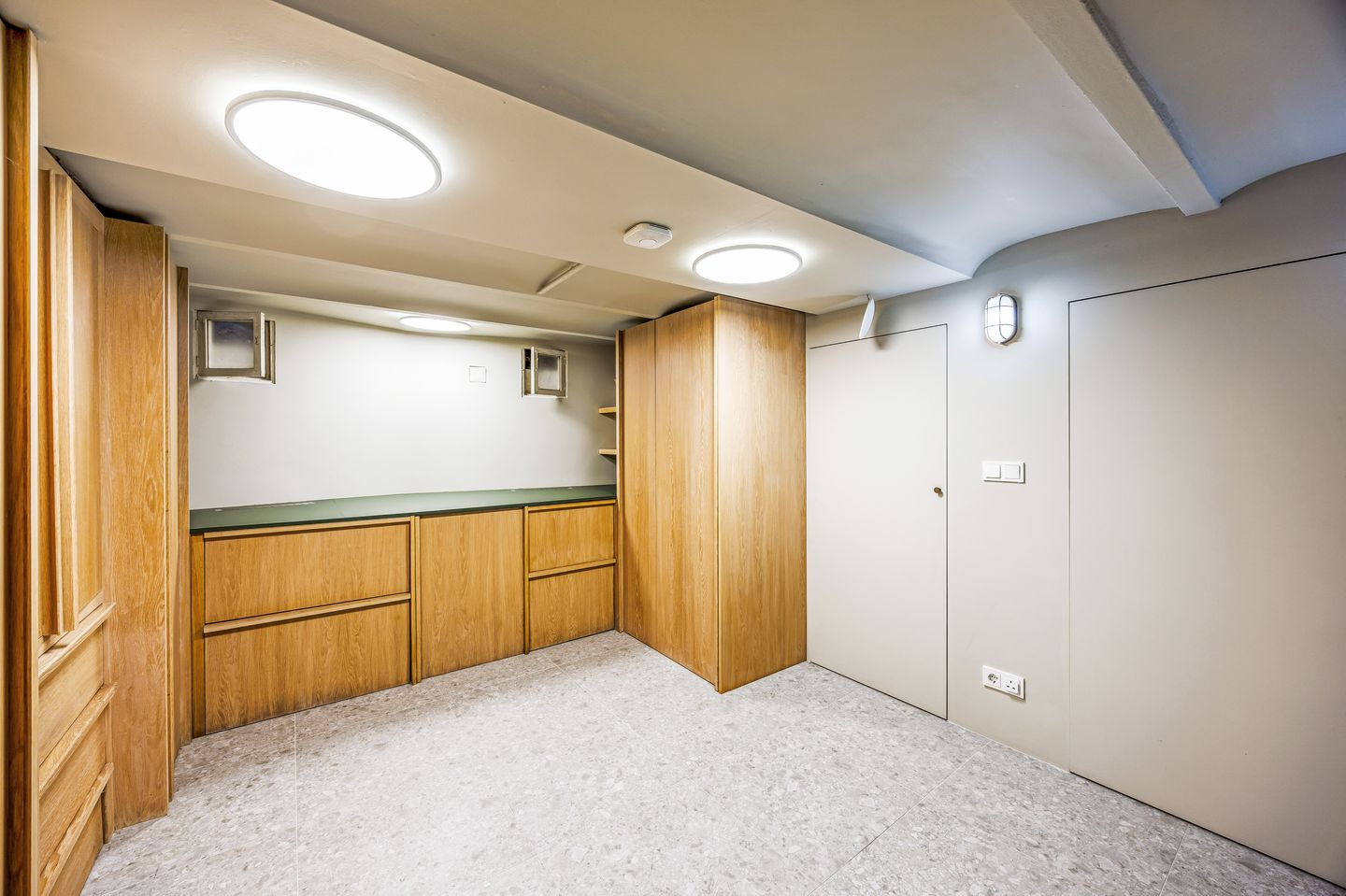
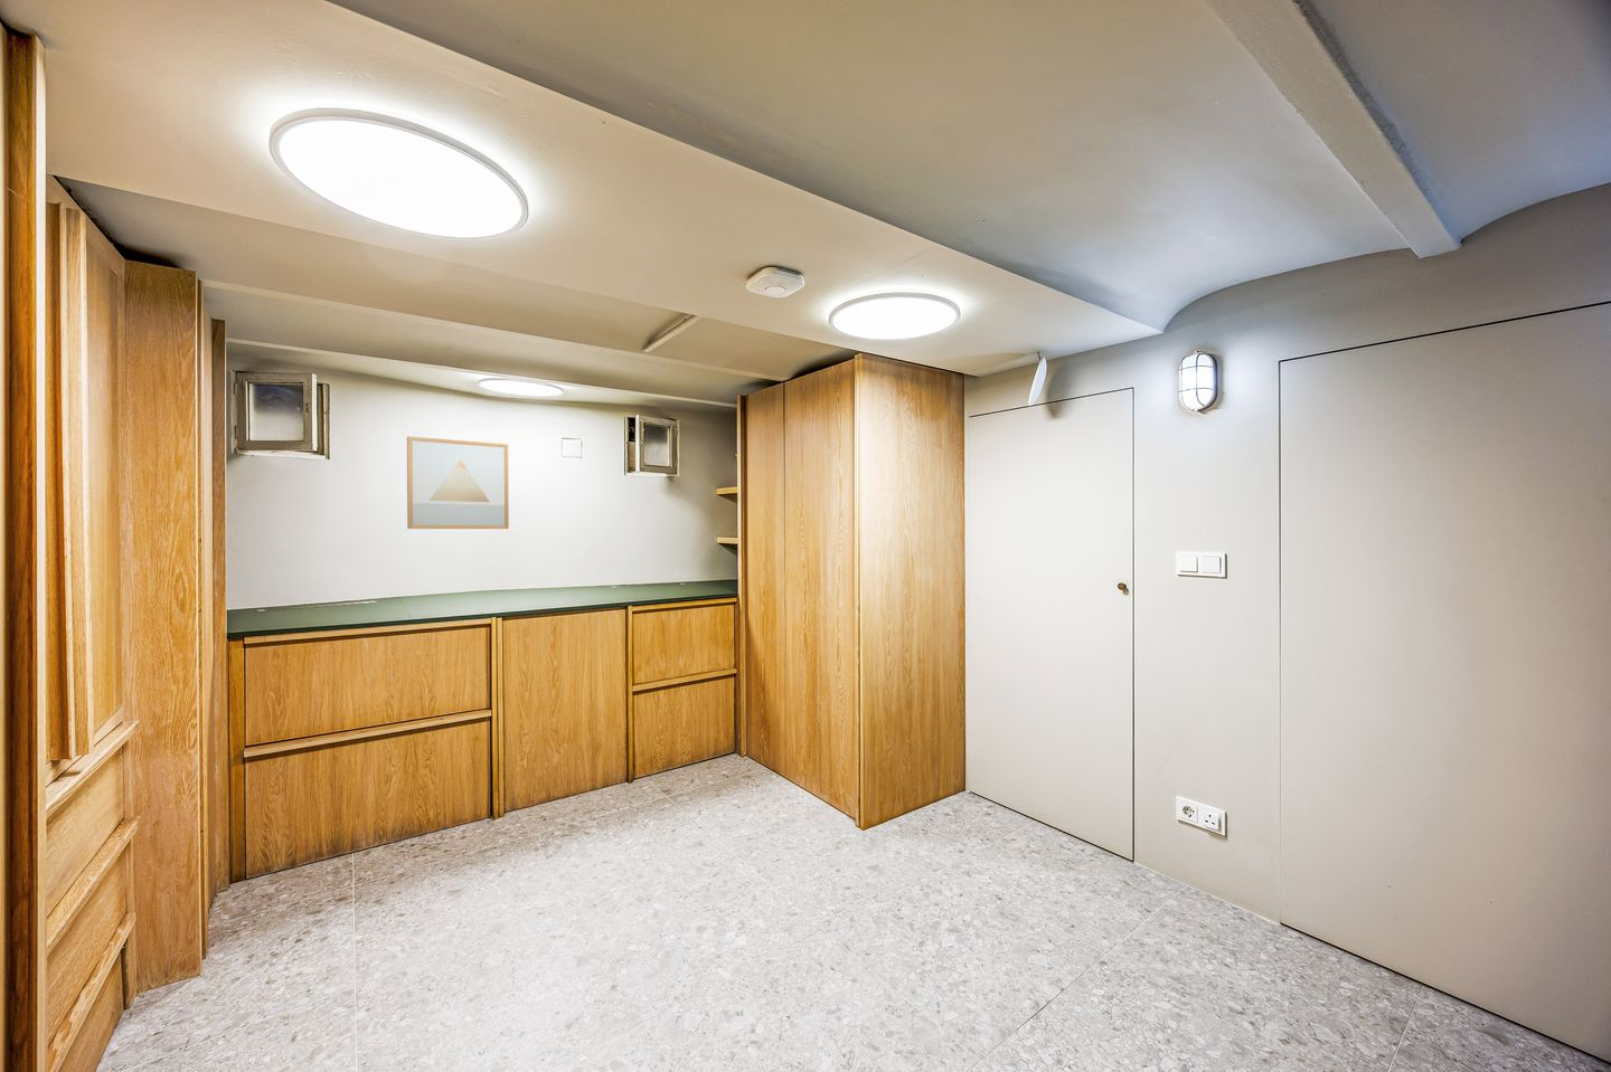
+ wall art [406,436,510,530]
